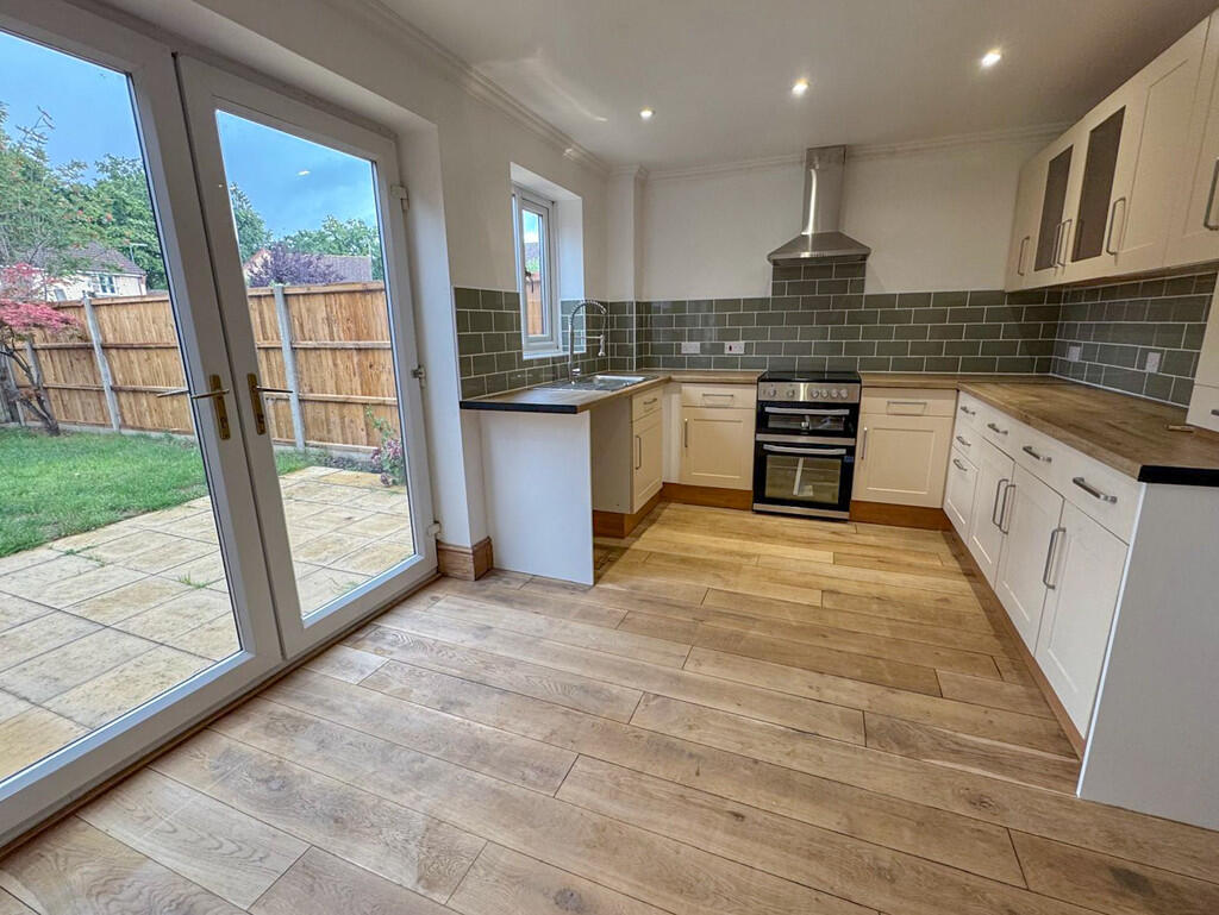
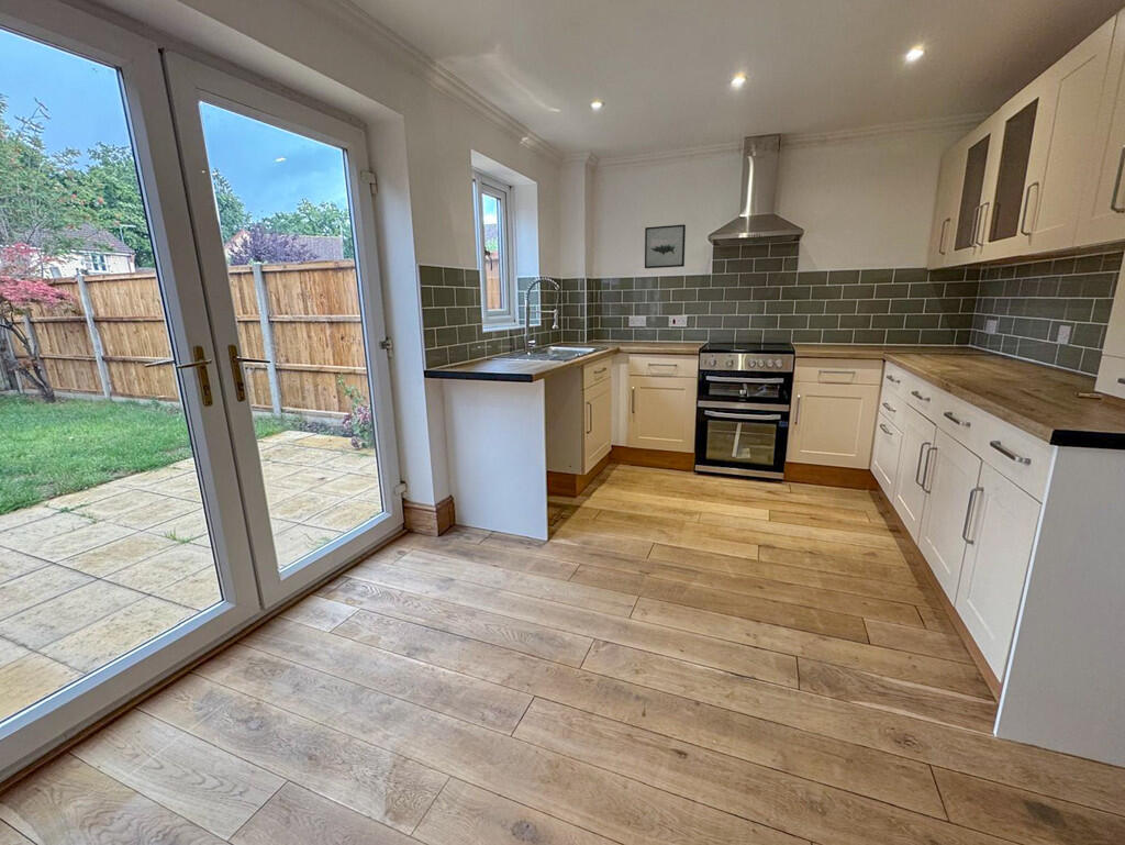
+ wall art [644,223,687,269]
